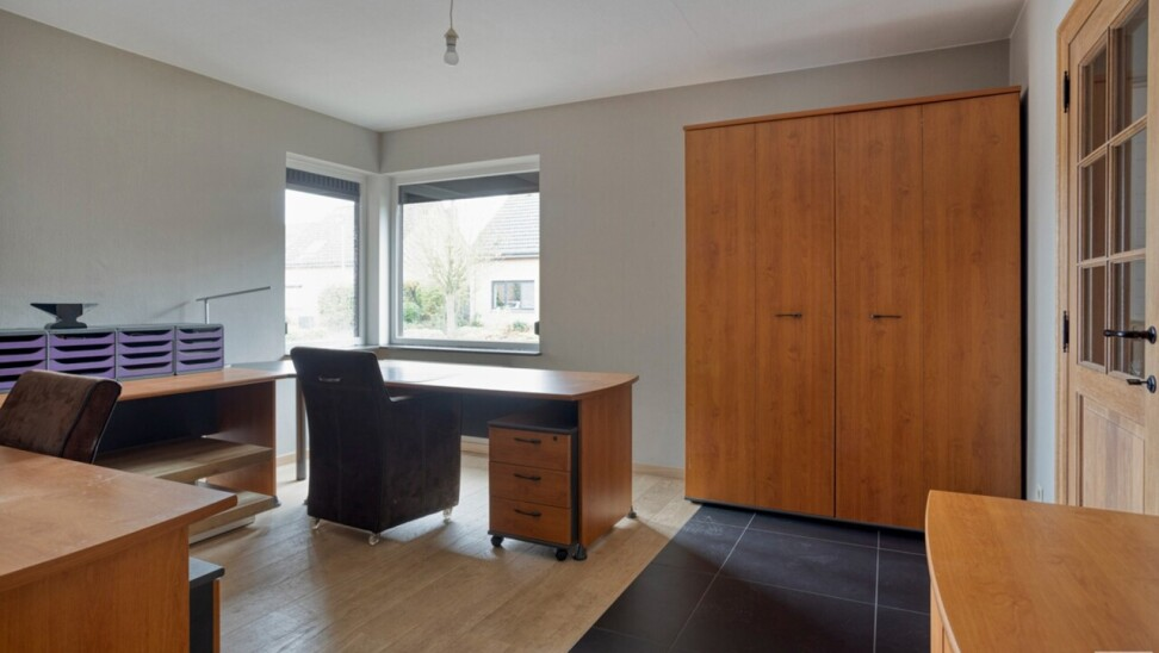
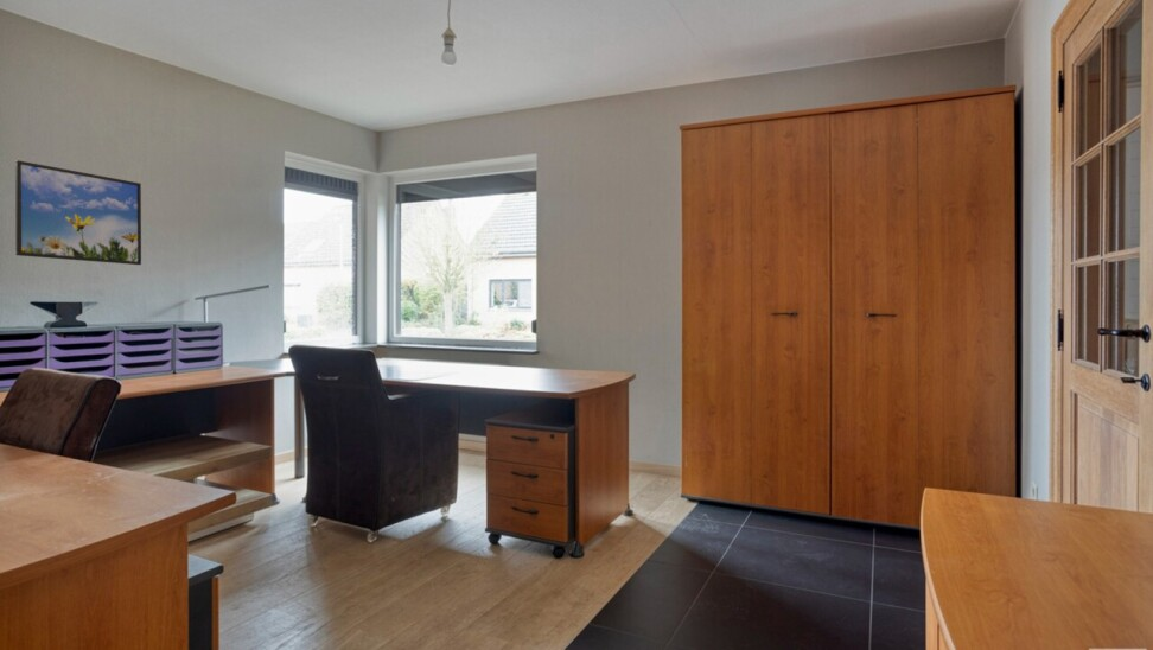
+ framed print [14,159,142,266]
